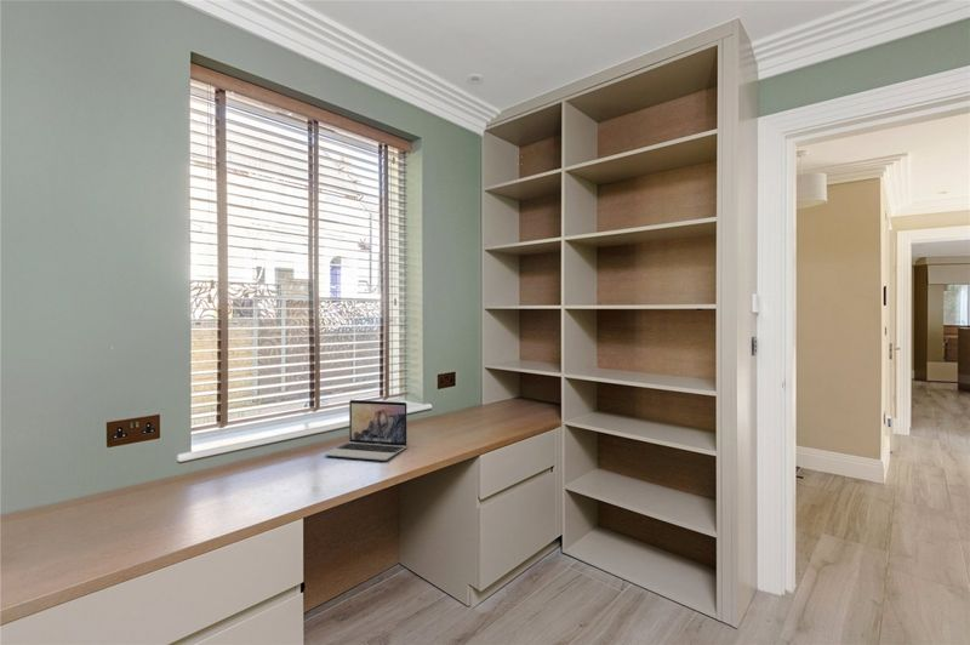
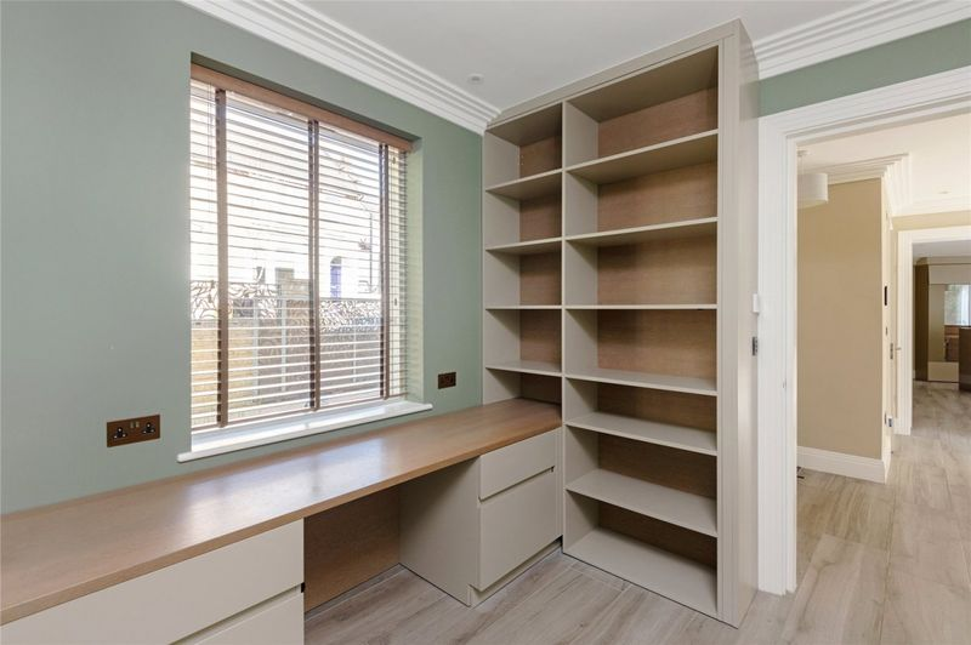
- laptop [324,399,409,462]
